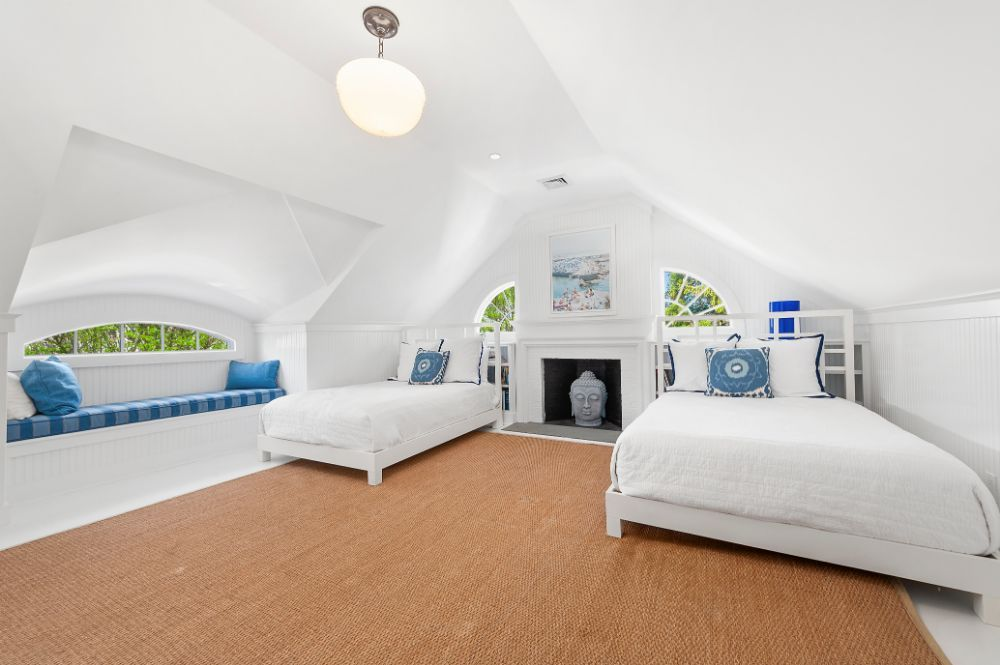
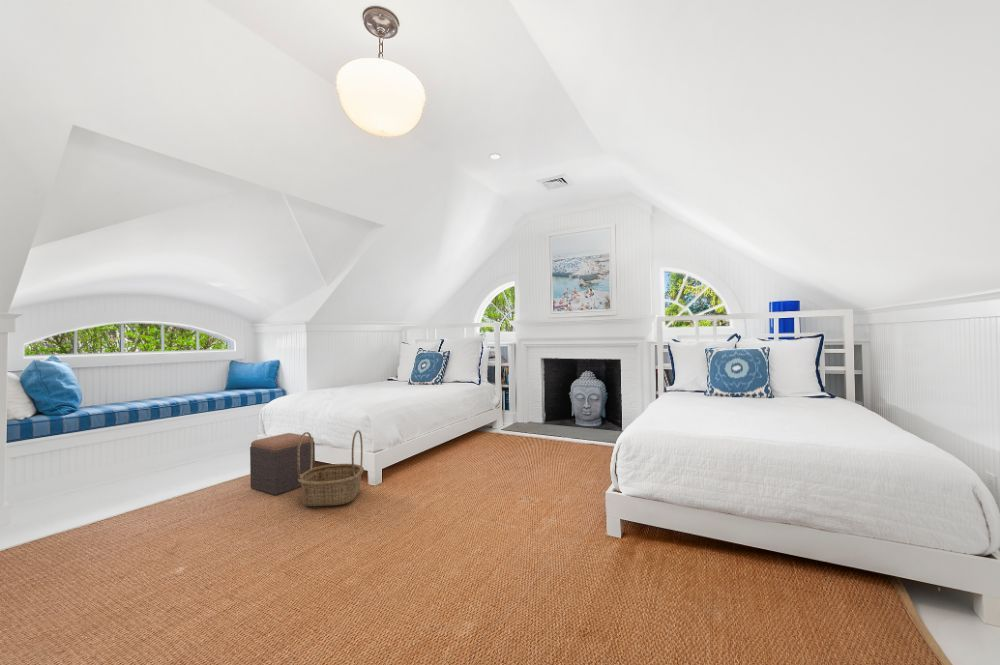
+ basket [297,429,365,507]
+ footstool [249,432,316,496]
